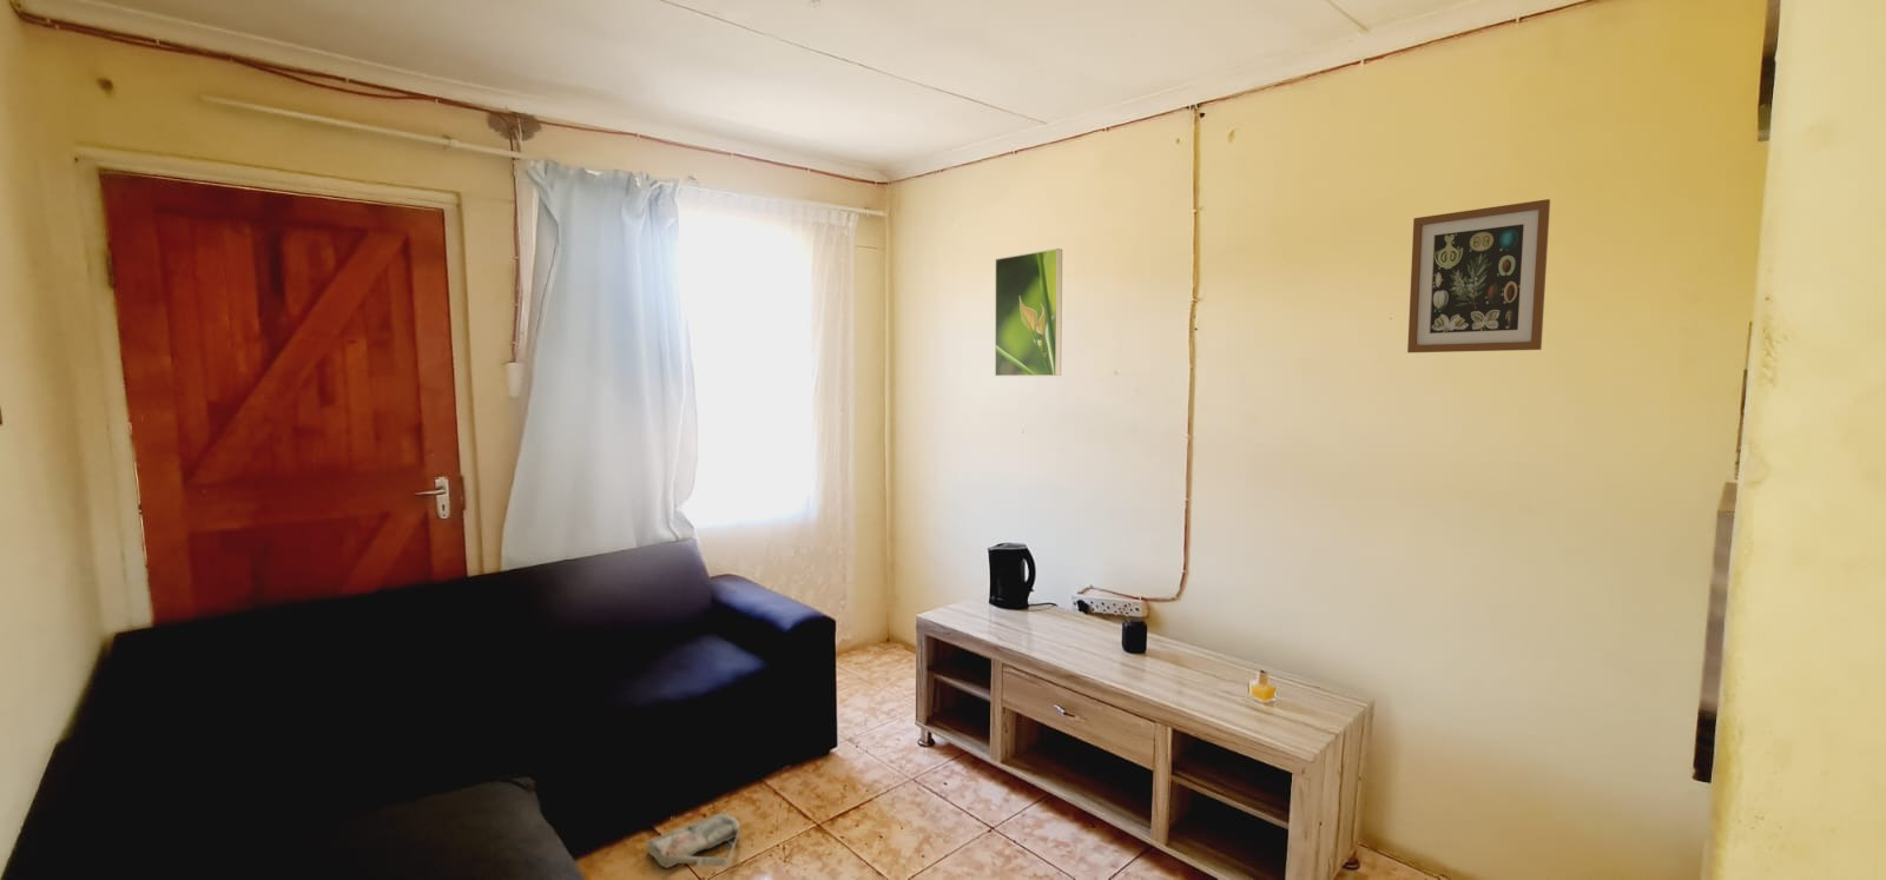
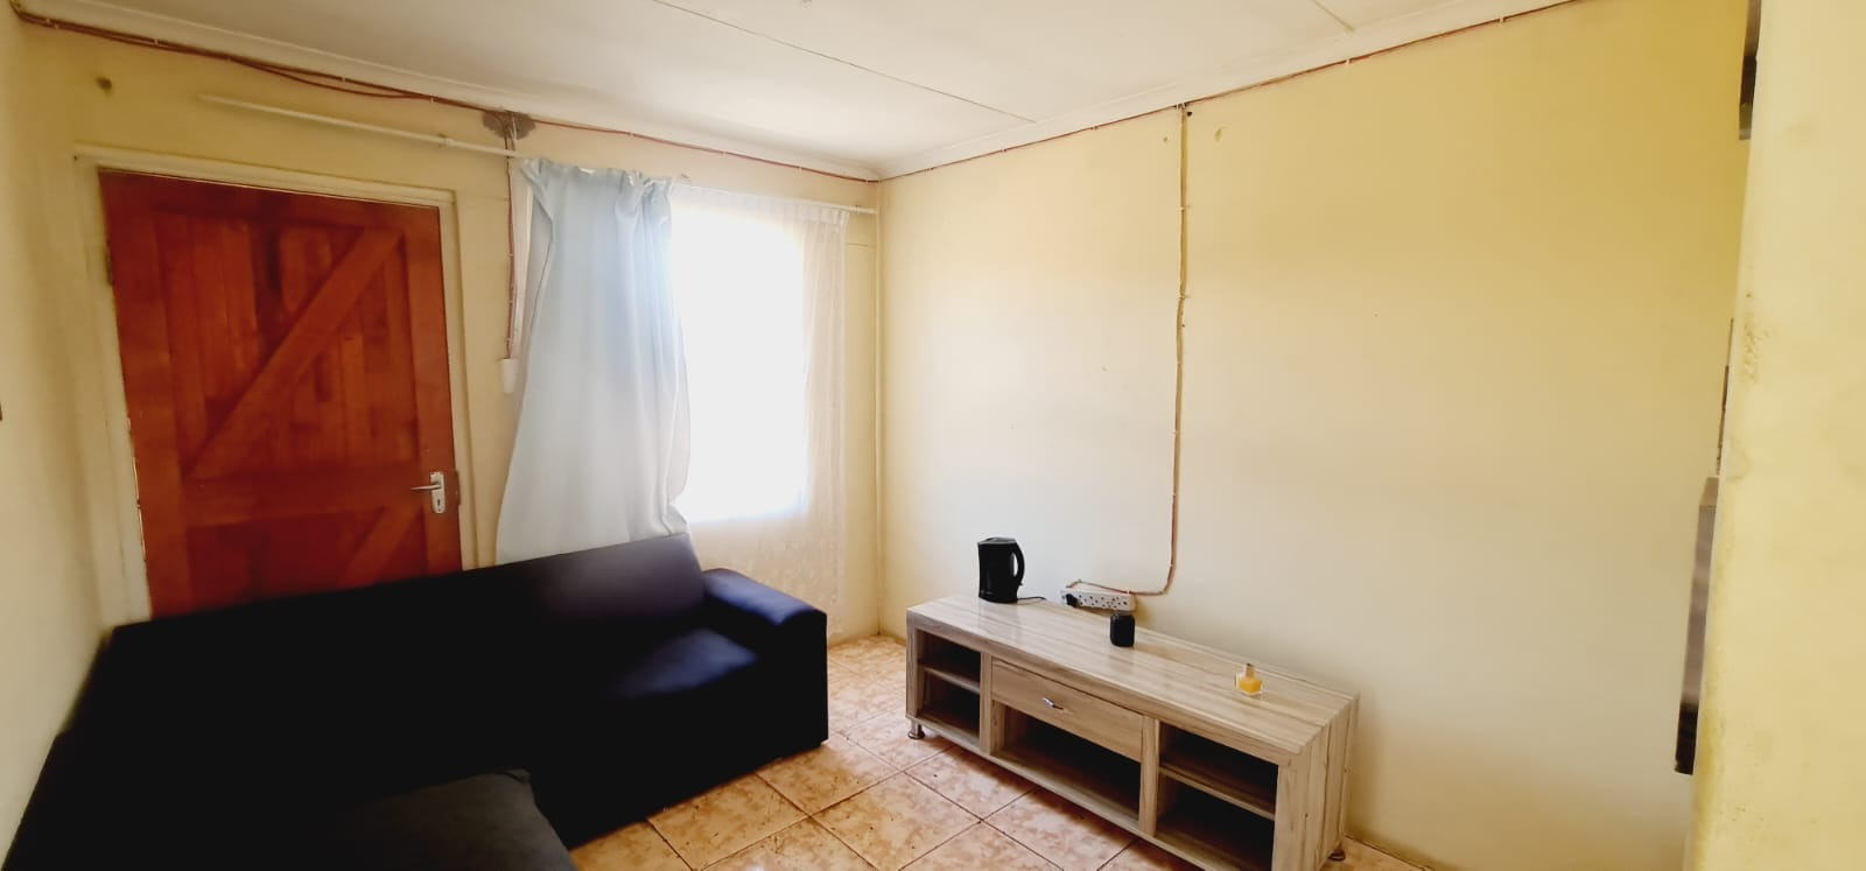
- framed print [994,248,1063,377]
- bag [646,811,741,869]
- wall art [1406,198,1552,353]
